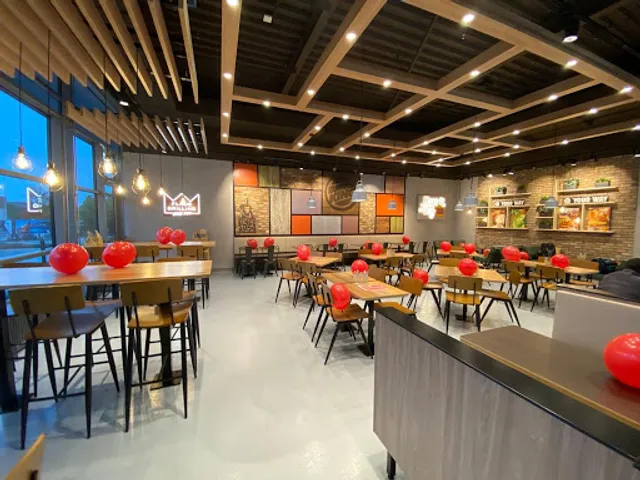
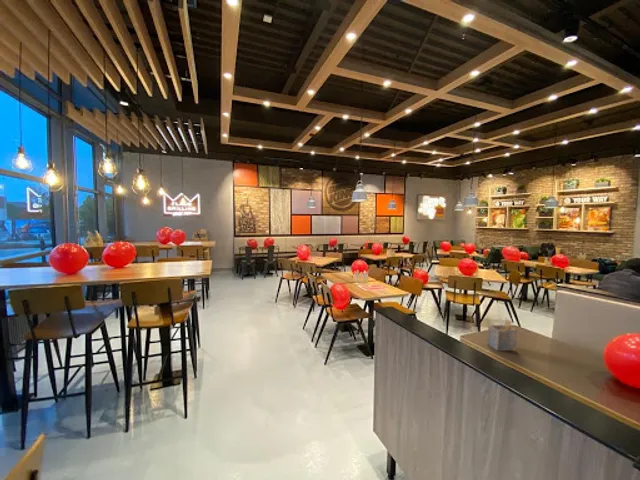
+ napkin holder [487,318,518,352]
